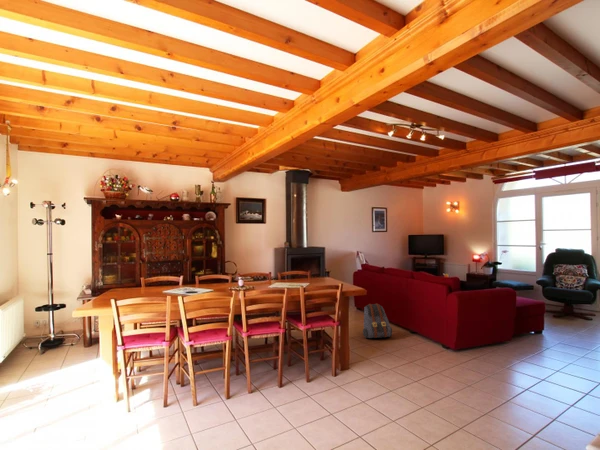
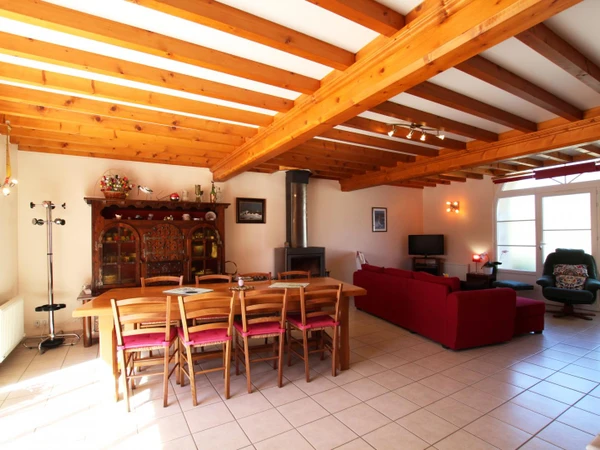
- backpack [362,303,393,339]
